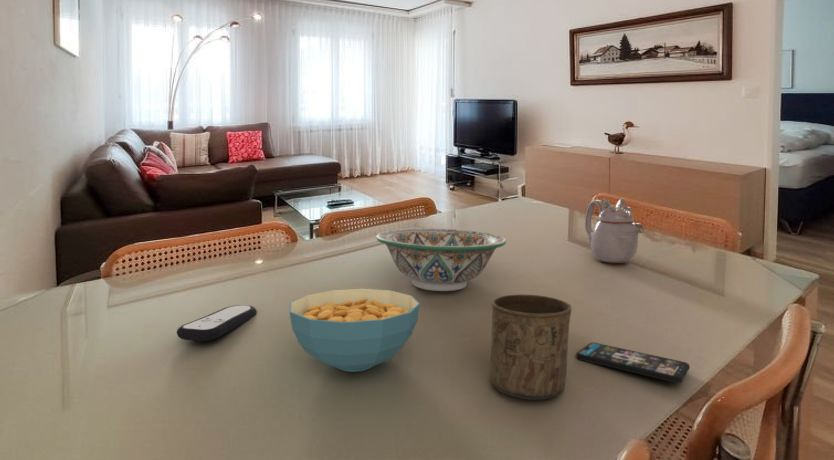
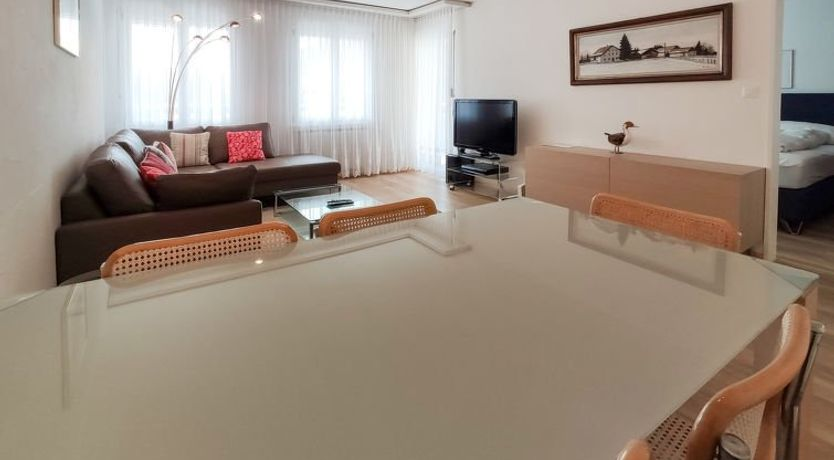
- teapot [584,197,645,264]
- smartphone [575,342,690,384]
- decorative bowl [375,227,507,292]
- cereal bowl [289,288,421,373]
- cup [489,294,572,401]
- remote control [176,304,258,342]
